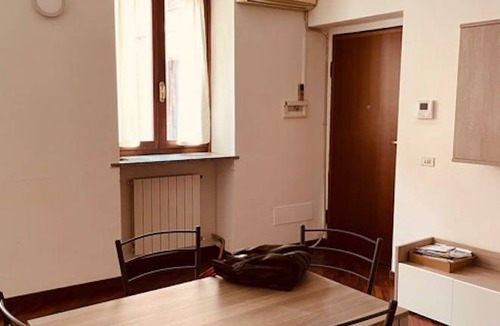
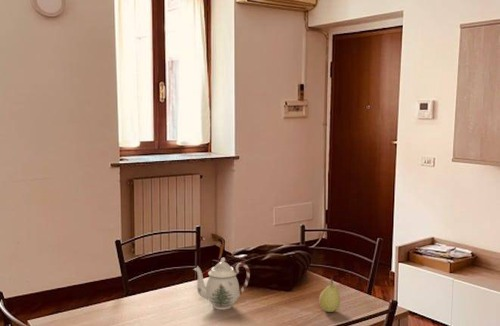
+ teapot [192,257,251,311]
+ fruit [318,277,341,313]
